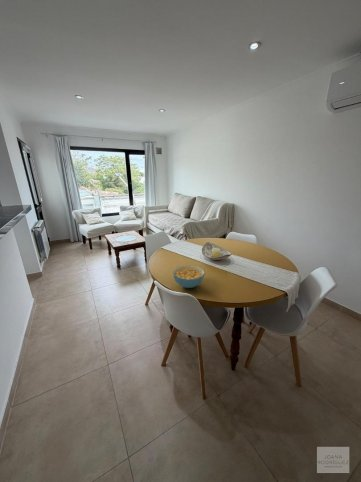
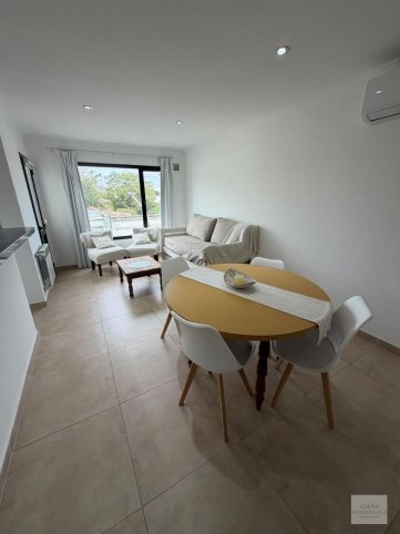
- cereal bowl [172,264,206,289]
